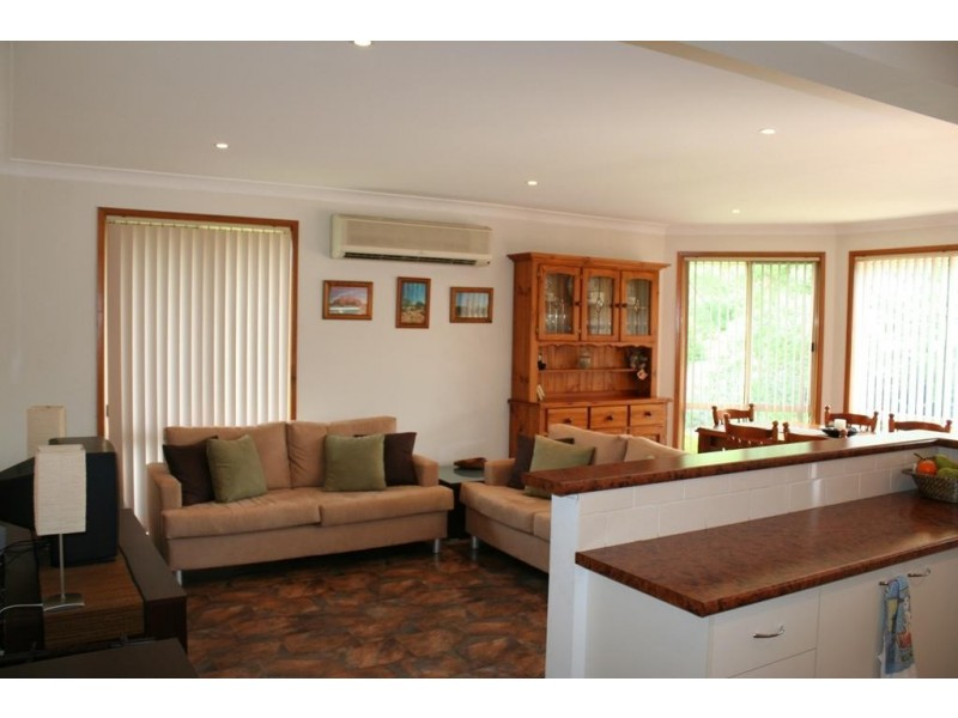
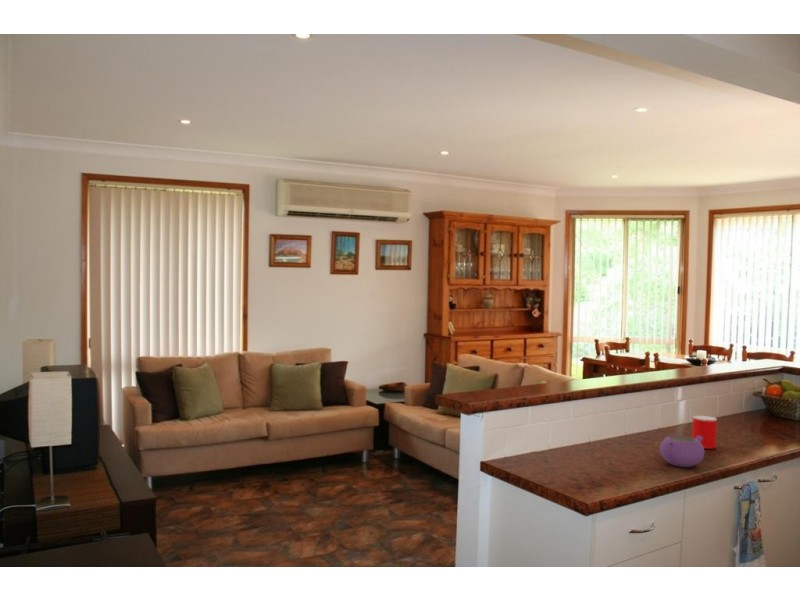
+ teapot [658,435,706,468]
+ cup [691,415,718,450]
